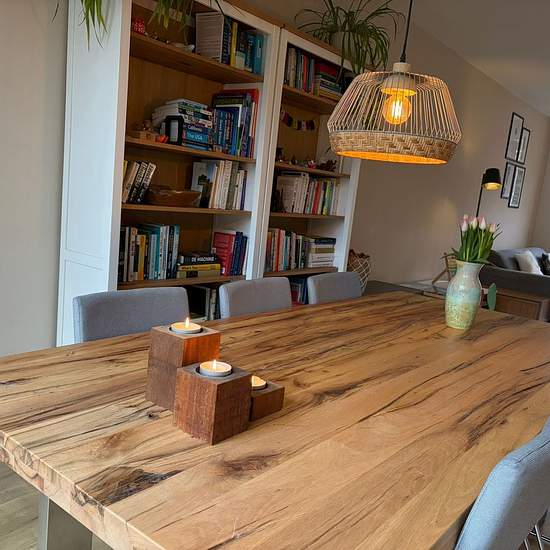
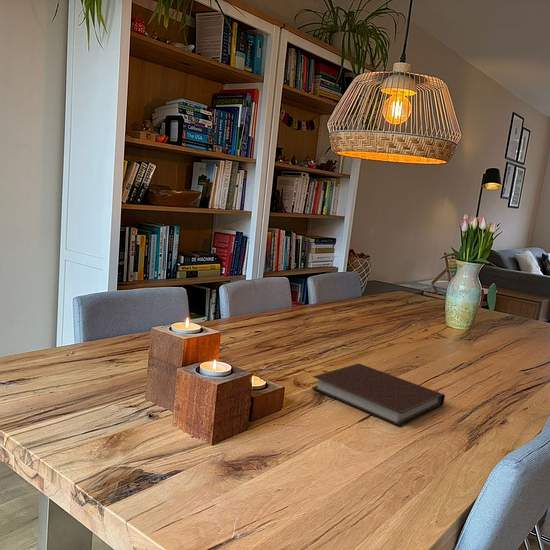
+ notebook [311,363,446,427]
